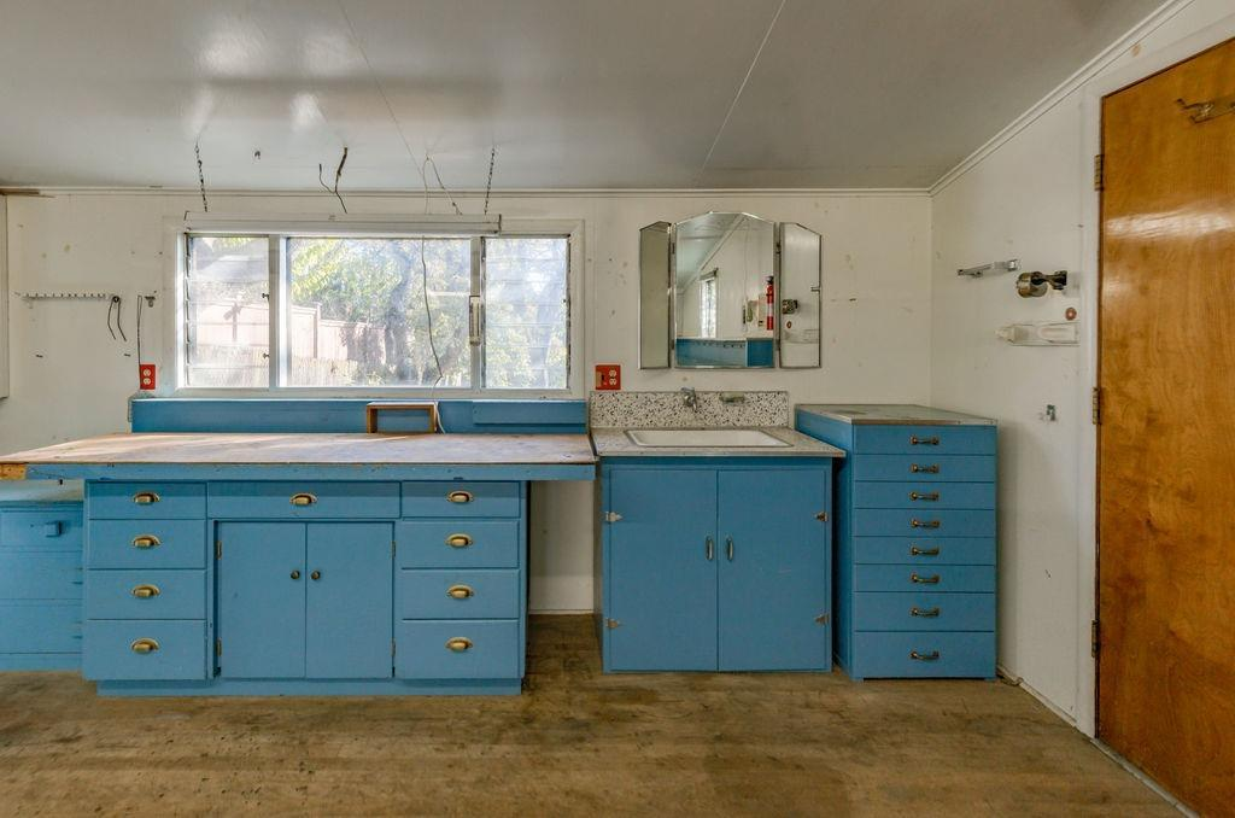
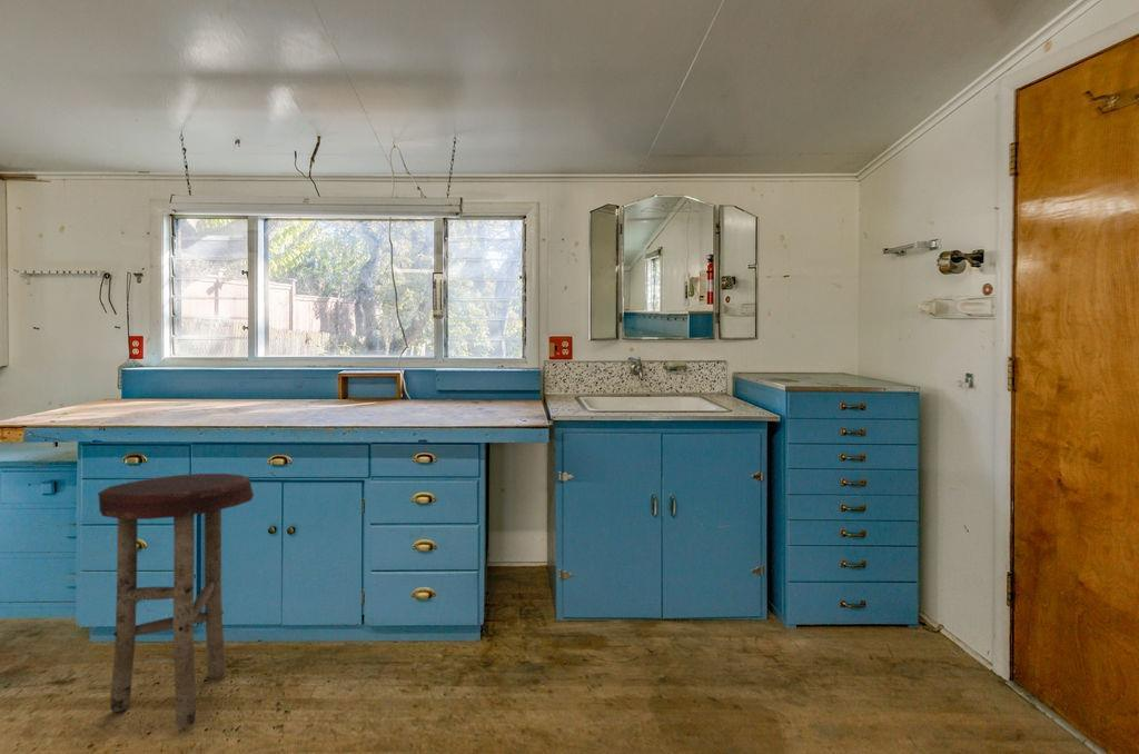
+ stool [97,473,255,730]
